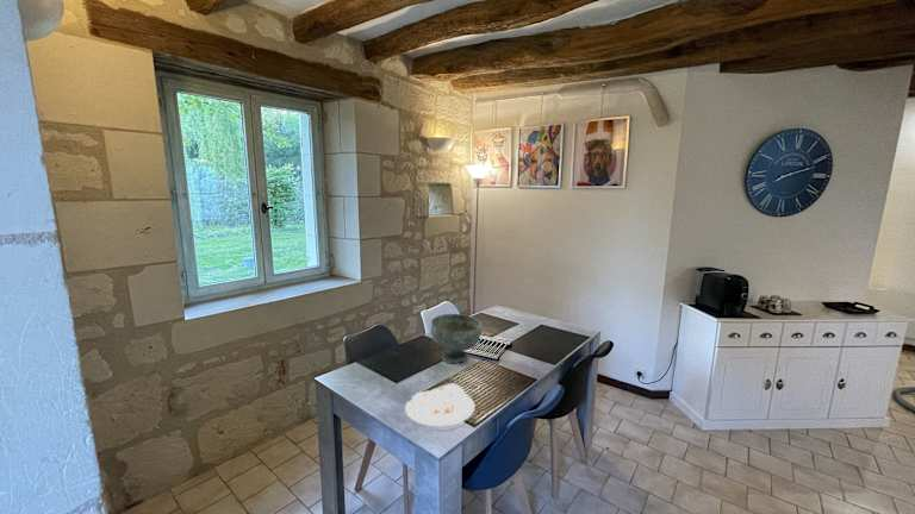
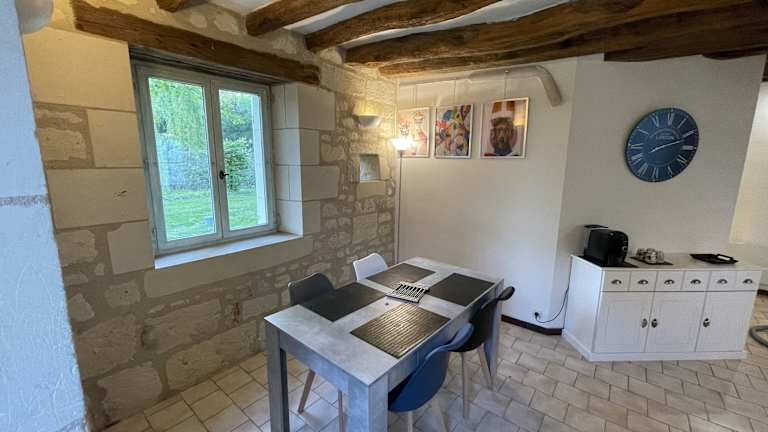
- plate [404,382,475,427]
- decorative bowl [430,313,483,364]
